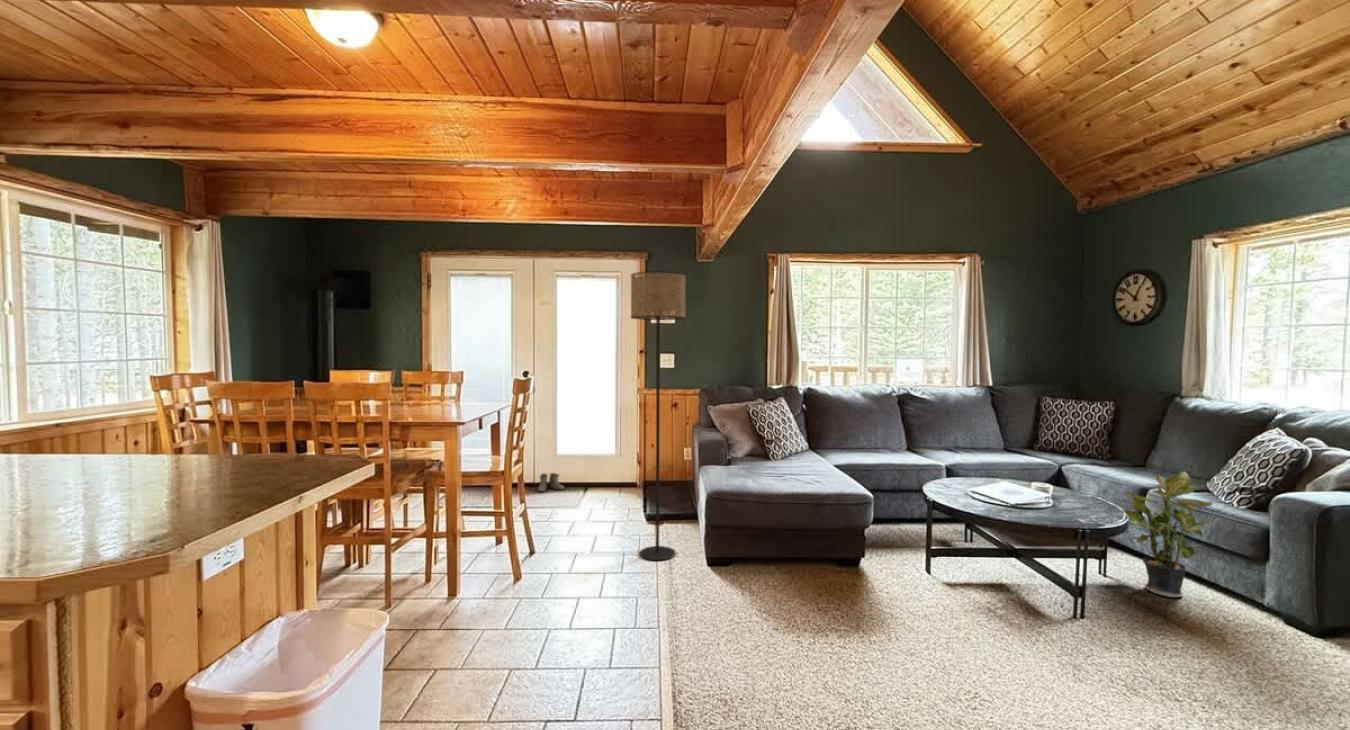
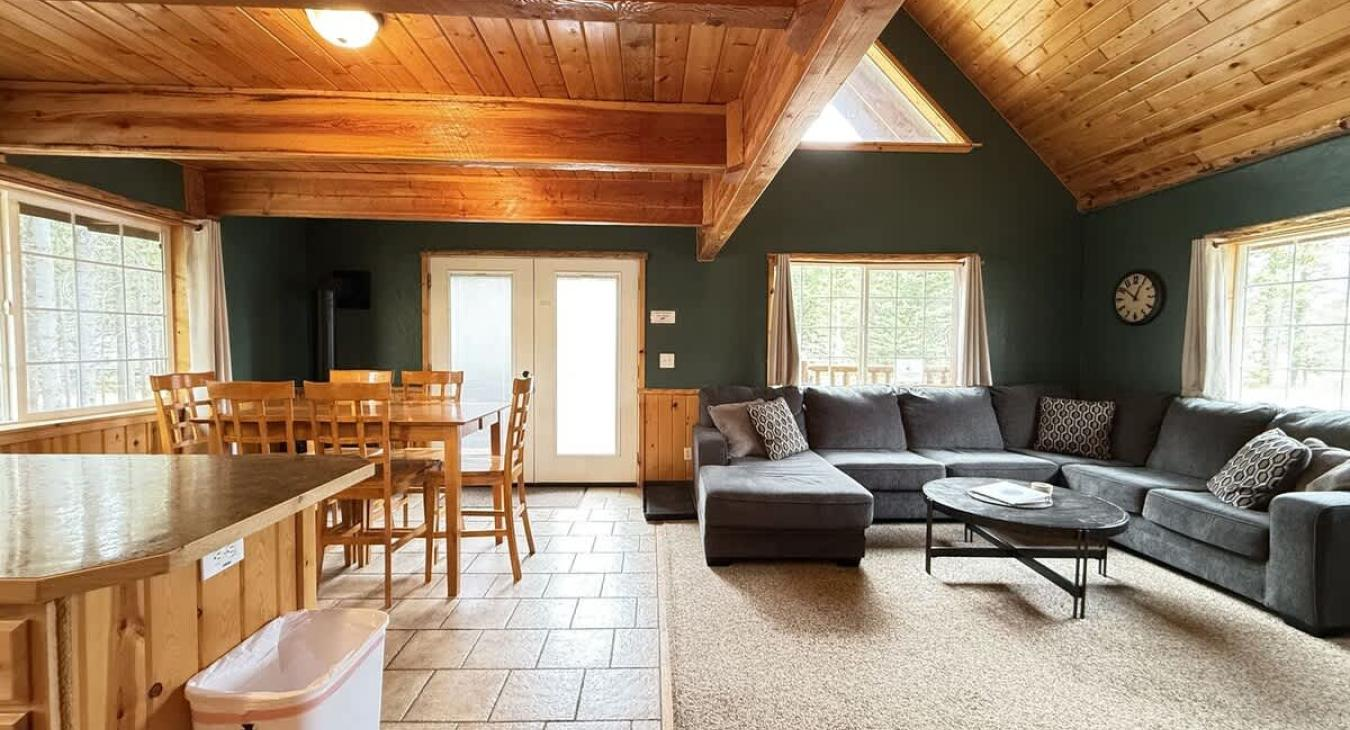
- boots [534,472,565,493]
- floor lamp [630,270,687,562]
- potted plant [1123,471,1214,598]
